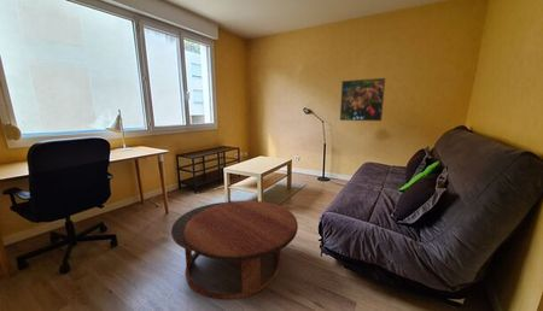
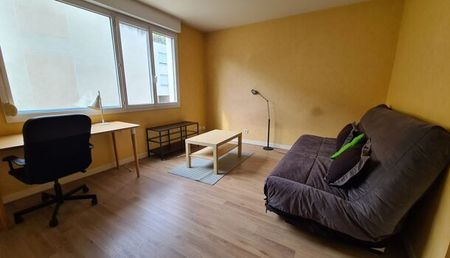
- coffee table [170,199,299,301]
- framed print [339,77,386,122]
